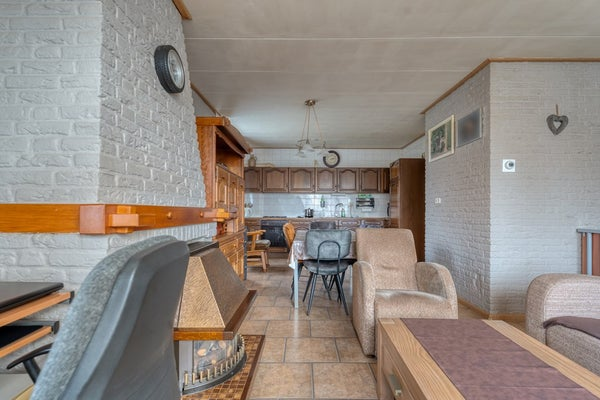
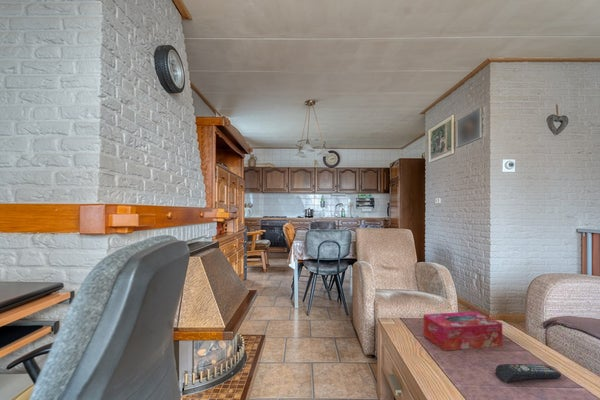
+ tissue box [422,310,503,352]
+ remote control [494,363,562,383]
